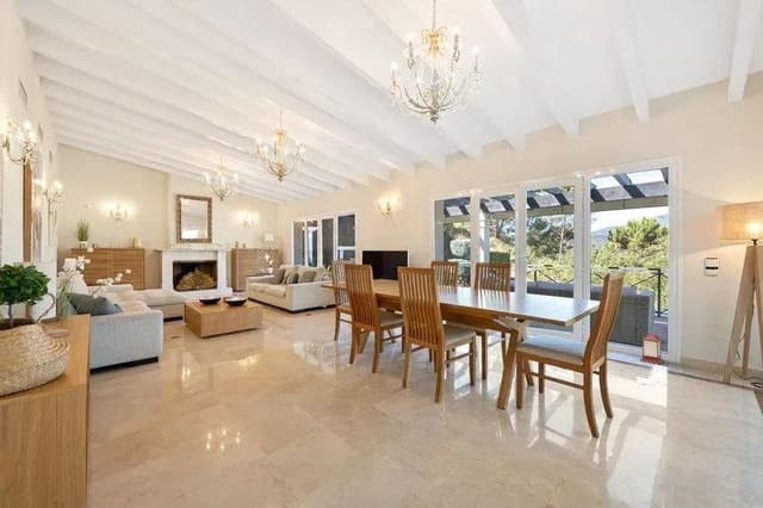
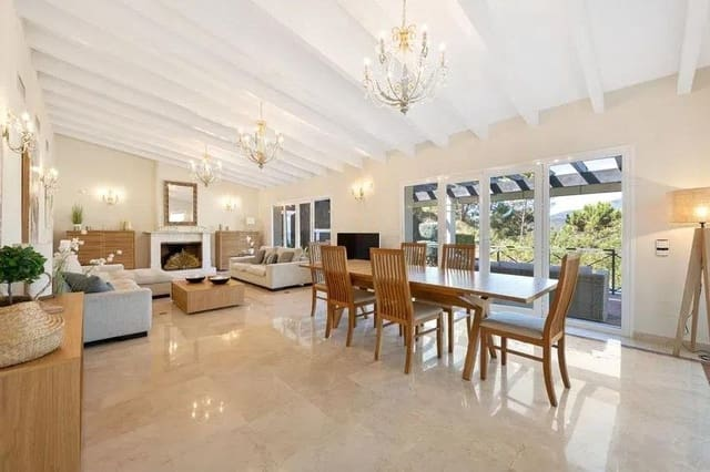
- lantern [639,329,665,365]
